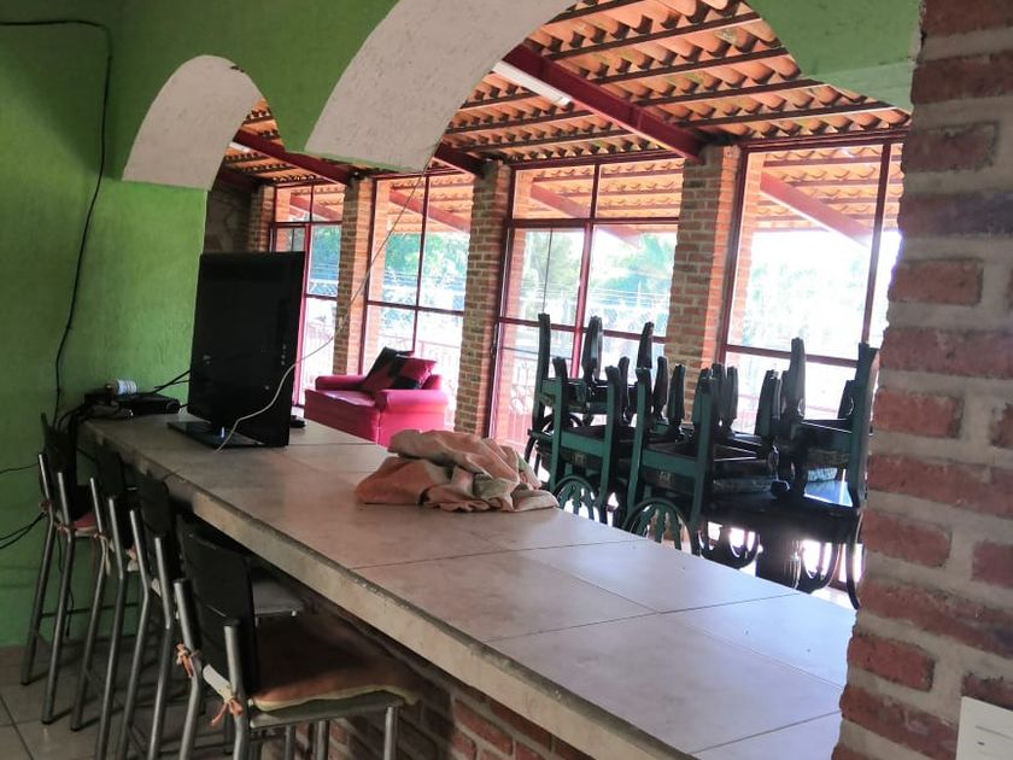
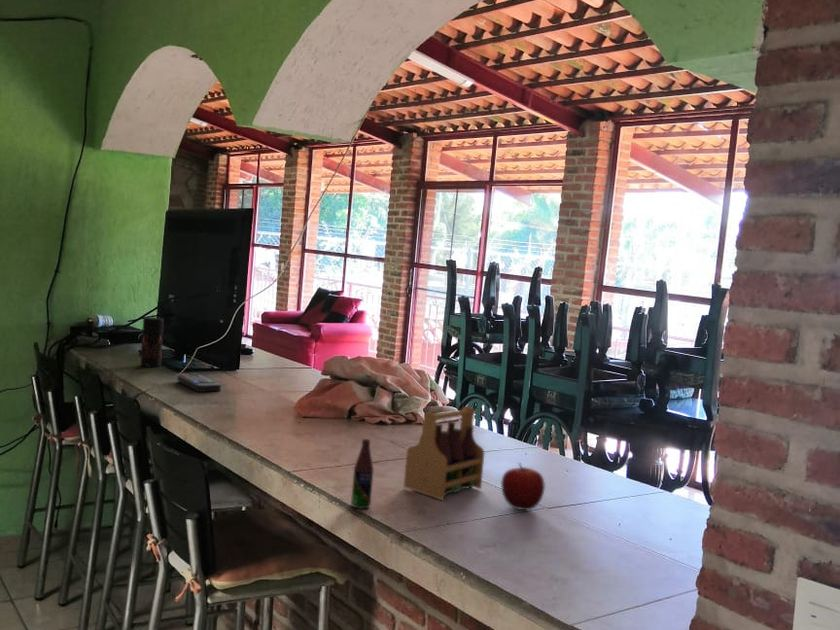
+ bottle rack [350,405,485,510]
+ fruit [500,462,546,511]
+ remote control [177,373,222,393]
+ pepper grinder [139,316,165,368]
